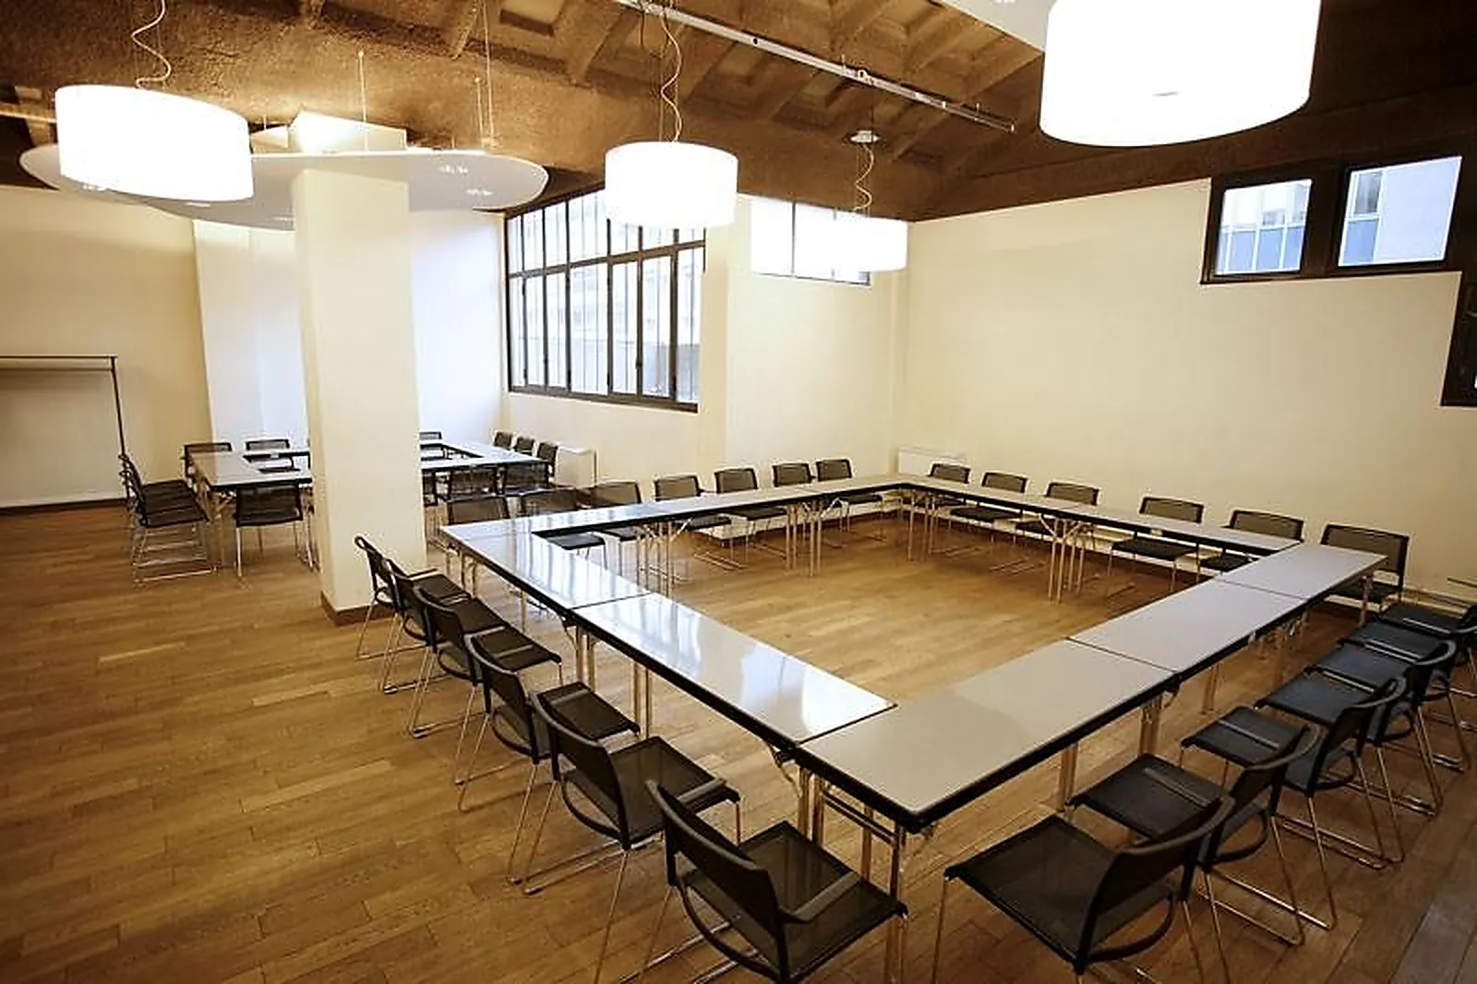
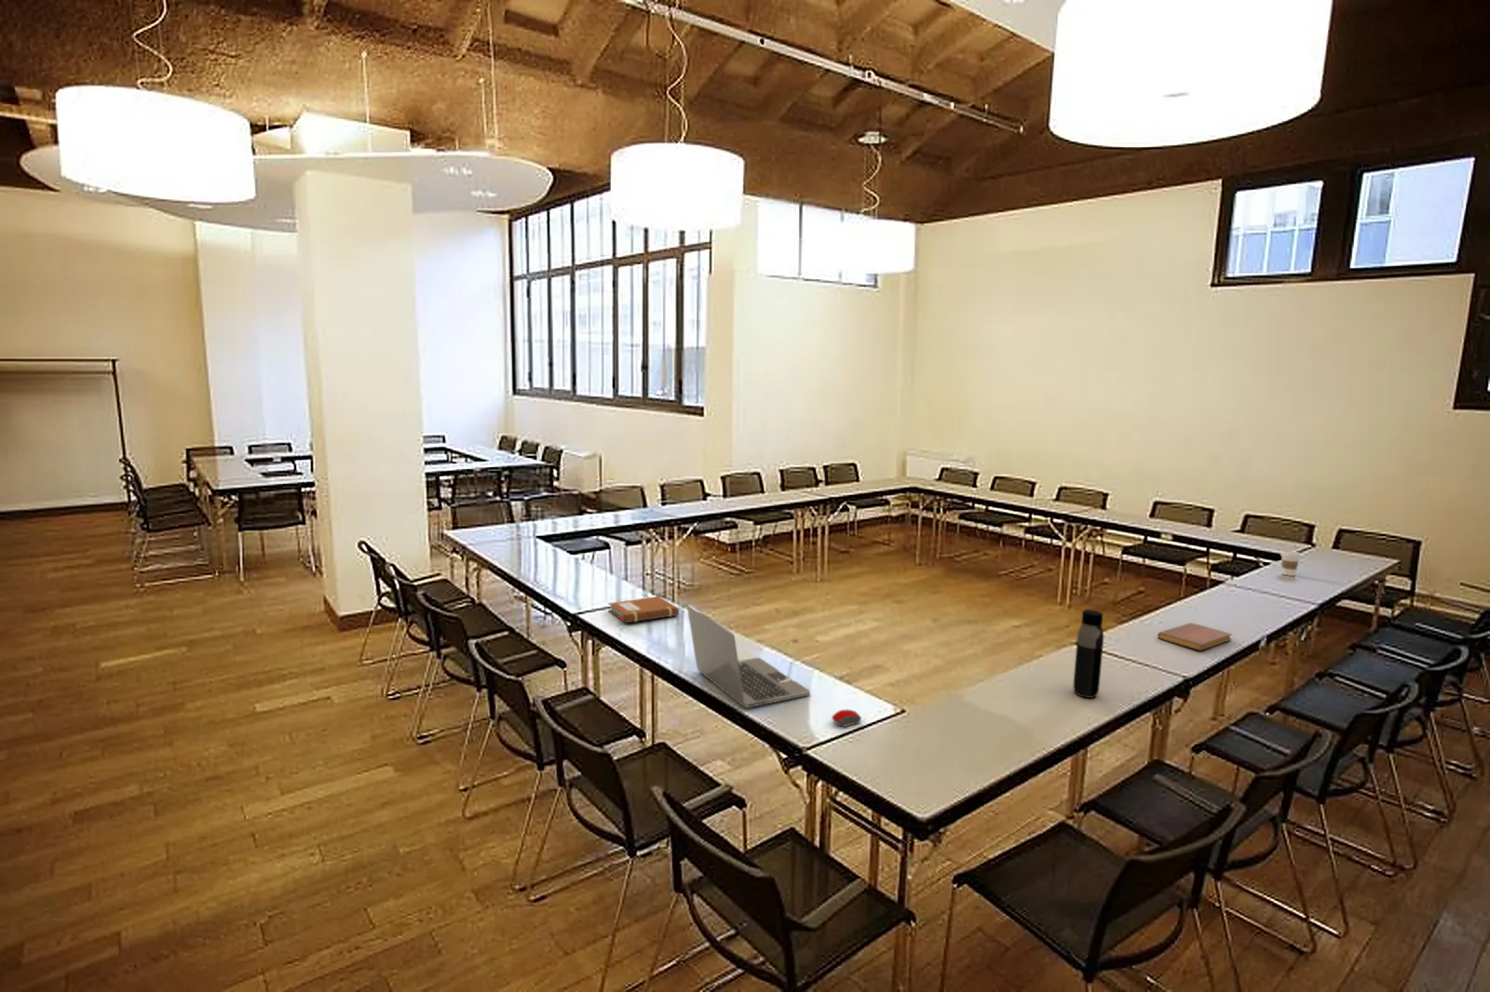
+ laptop [687,604,811,709]
+ notebook [607,596,680,623]
+ water bottle [1072,609,1104,699]
+ computer mouse [831,709,862,727]
+ notebook [1157,621,1233,651]
+ coffee cup [1280,550,1302,577]
